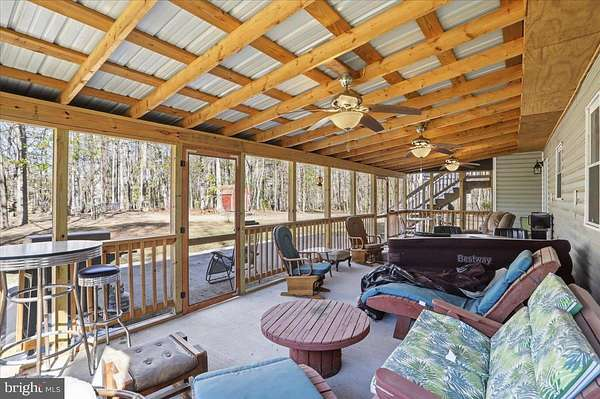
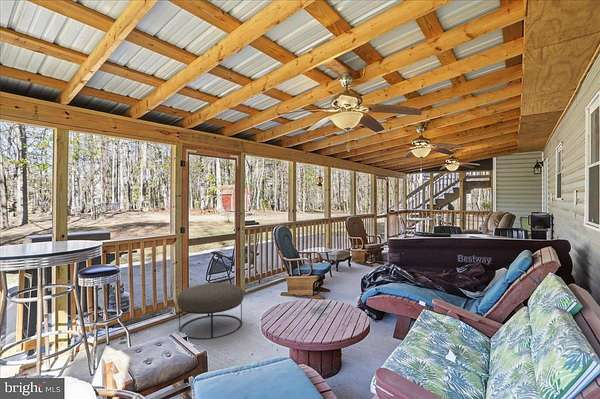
+ ottoman [176,282,245,340]
